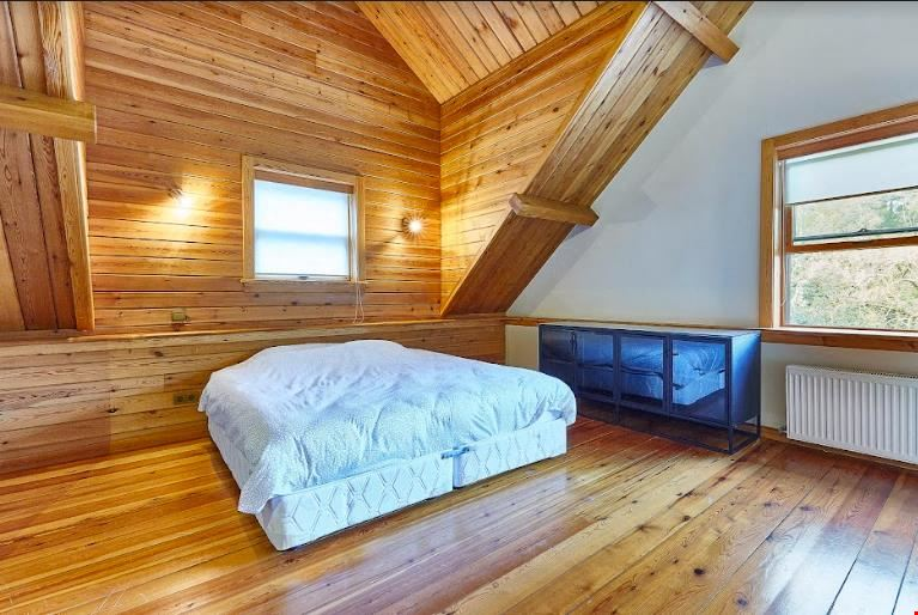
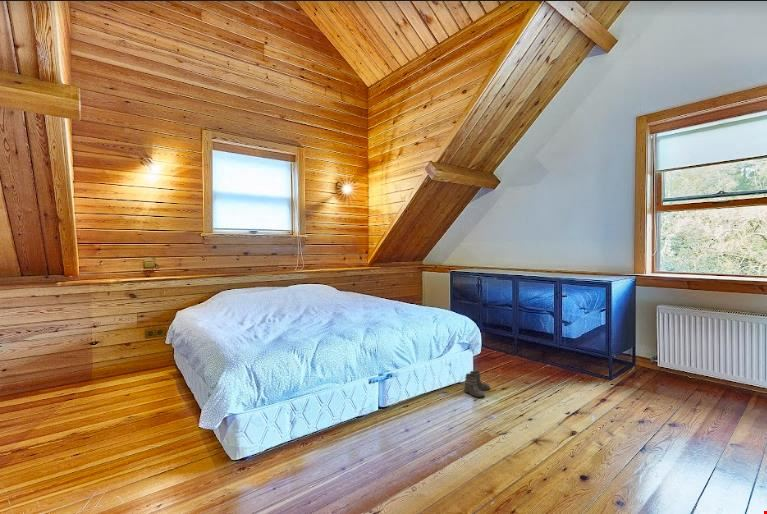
+ boots [463,370,491,399]
